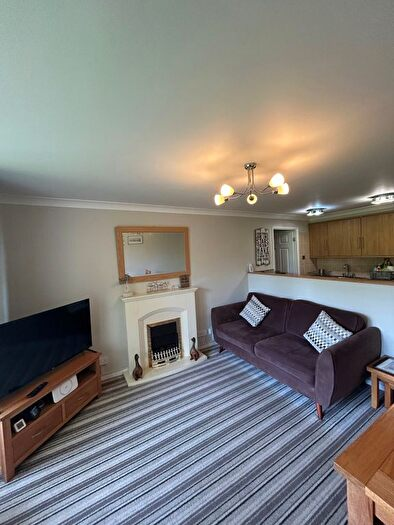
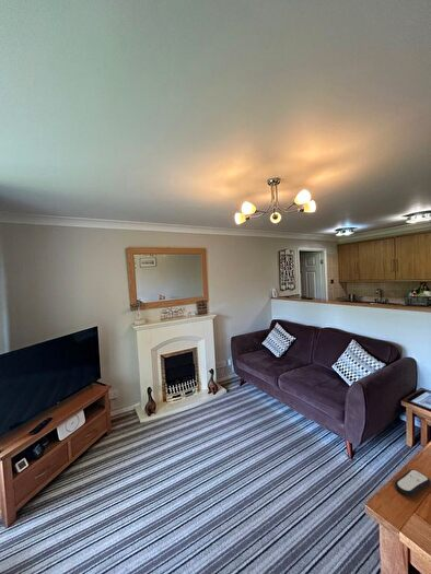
+ remote control [394,468,431,497]
